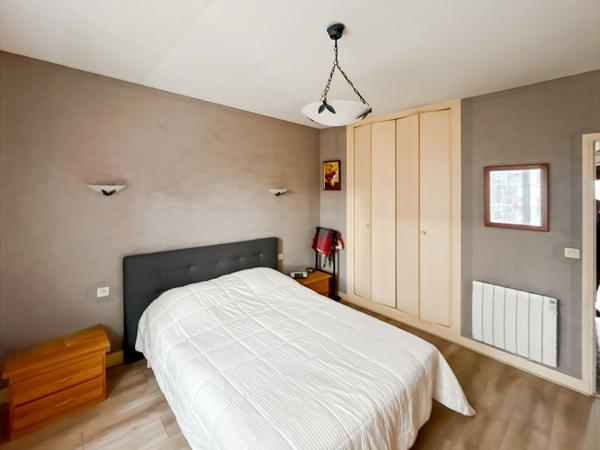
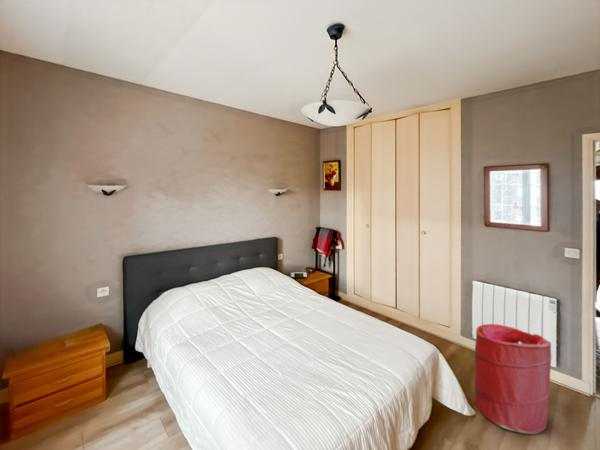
+ laundry hamper [473,323,552,434]
